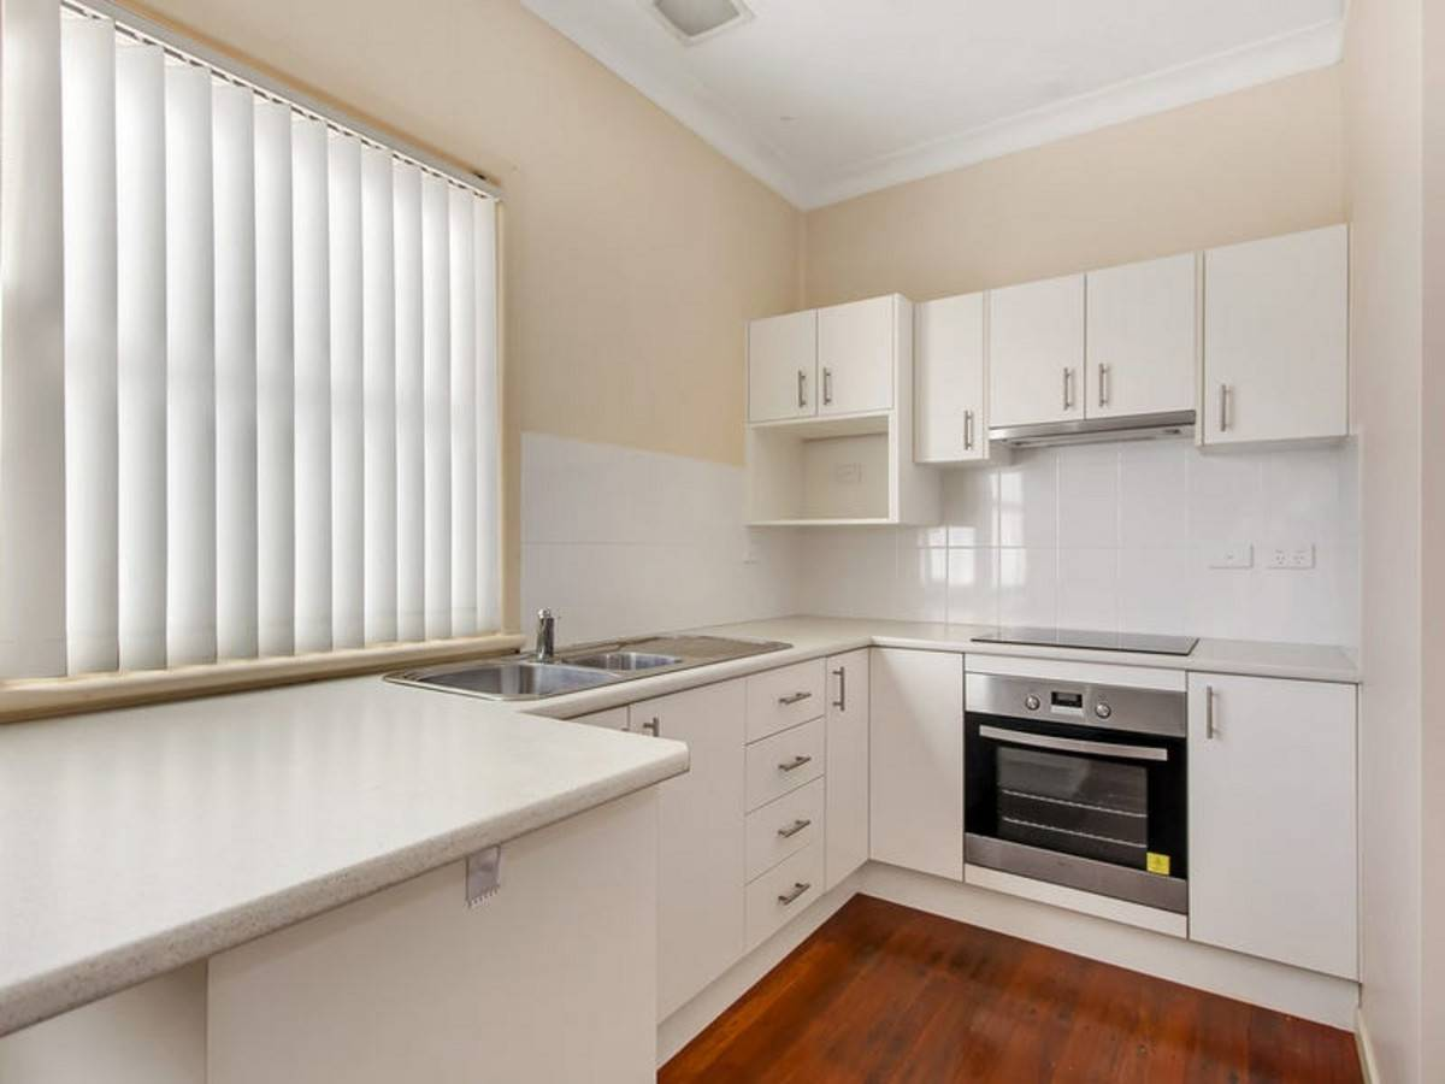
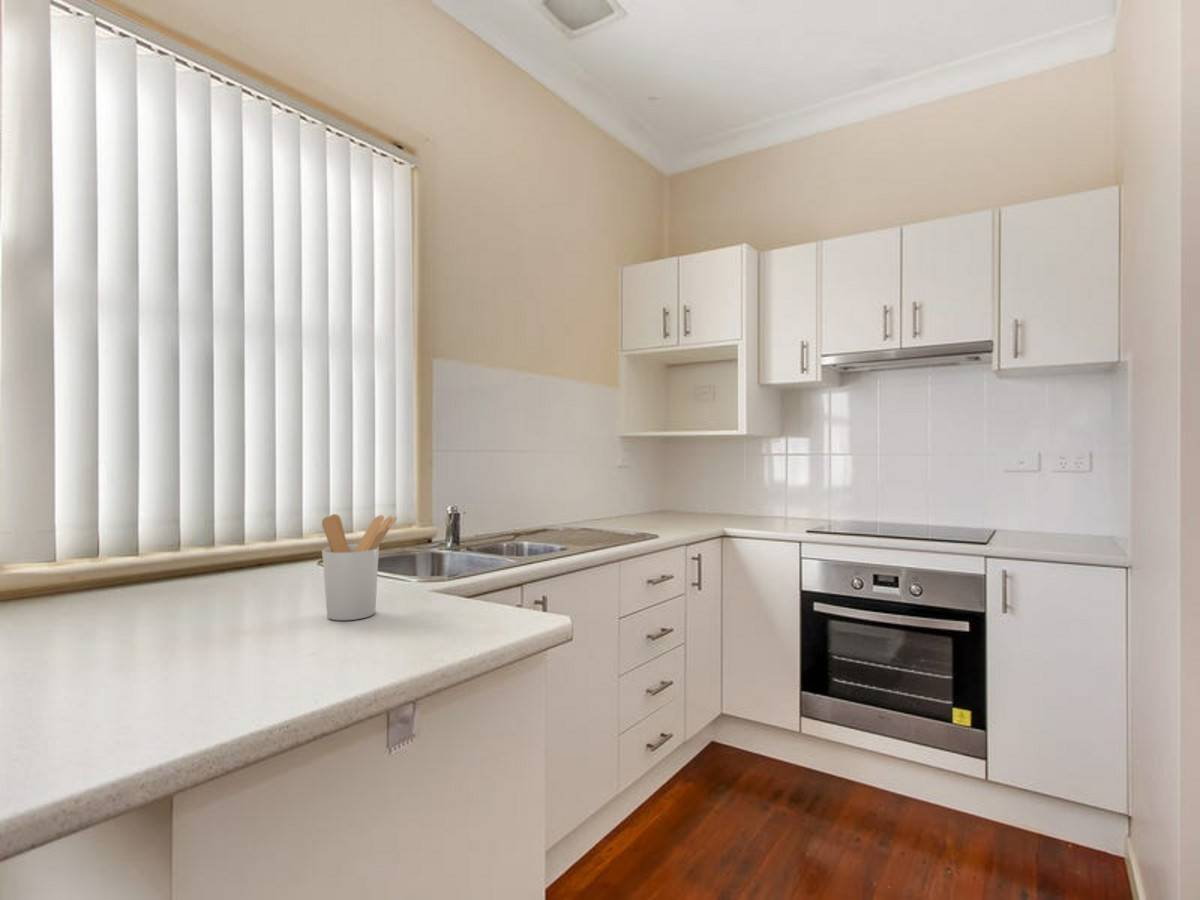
+ utensil holder [321,513,398,621]
